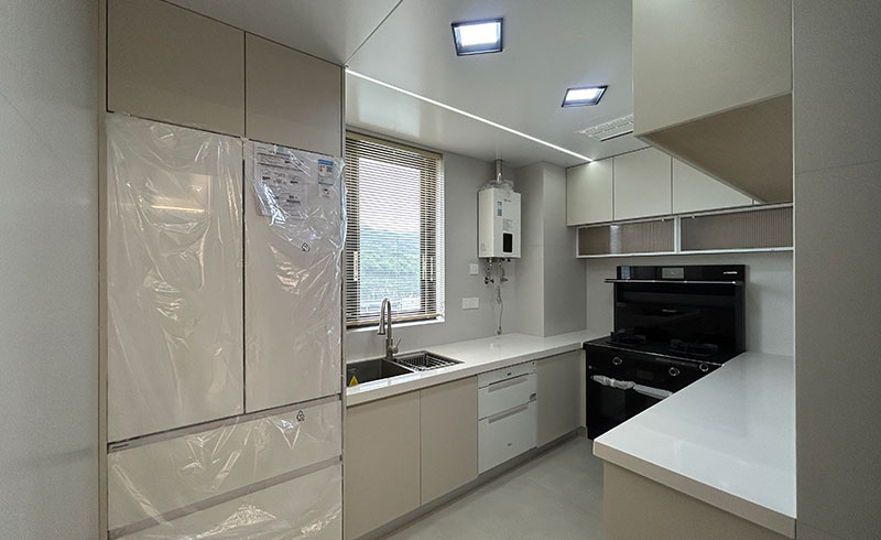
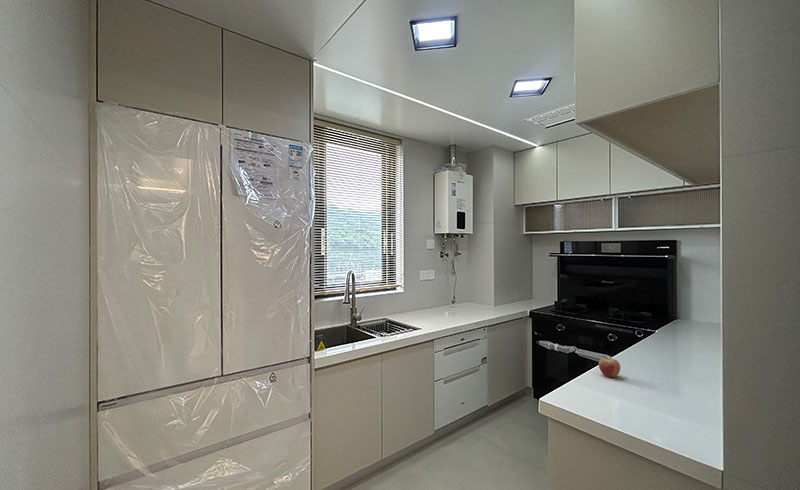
+ fruit [598,355,621,378]
